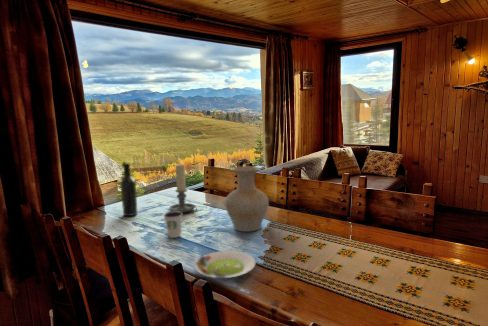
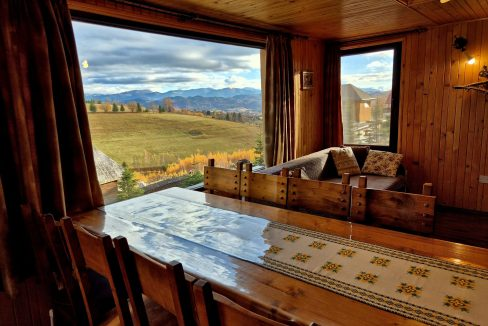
- wine bottle [120,162,139,217]
- salad plate [194,250,256,279]
- vase [224,165,270,232]
- candle holder [168,163,198,214]
- dixie cup [163,211,183,239]
